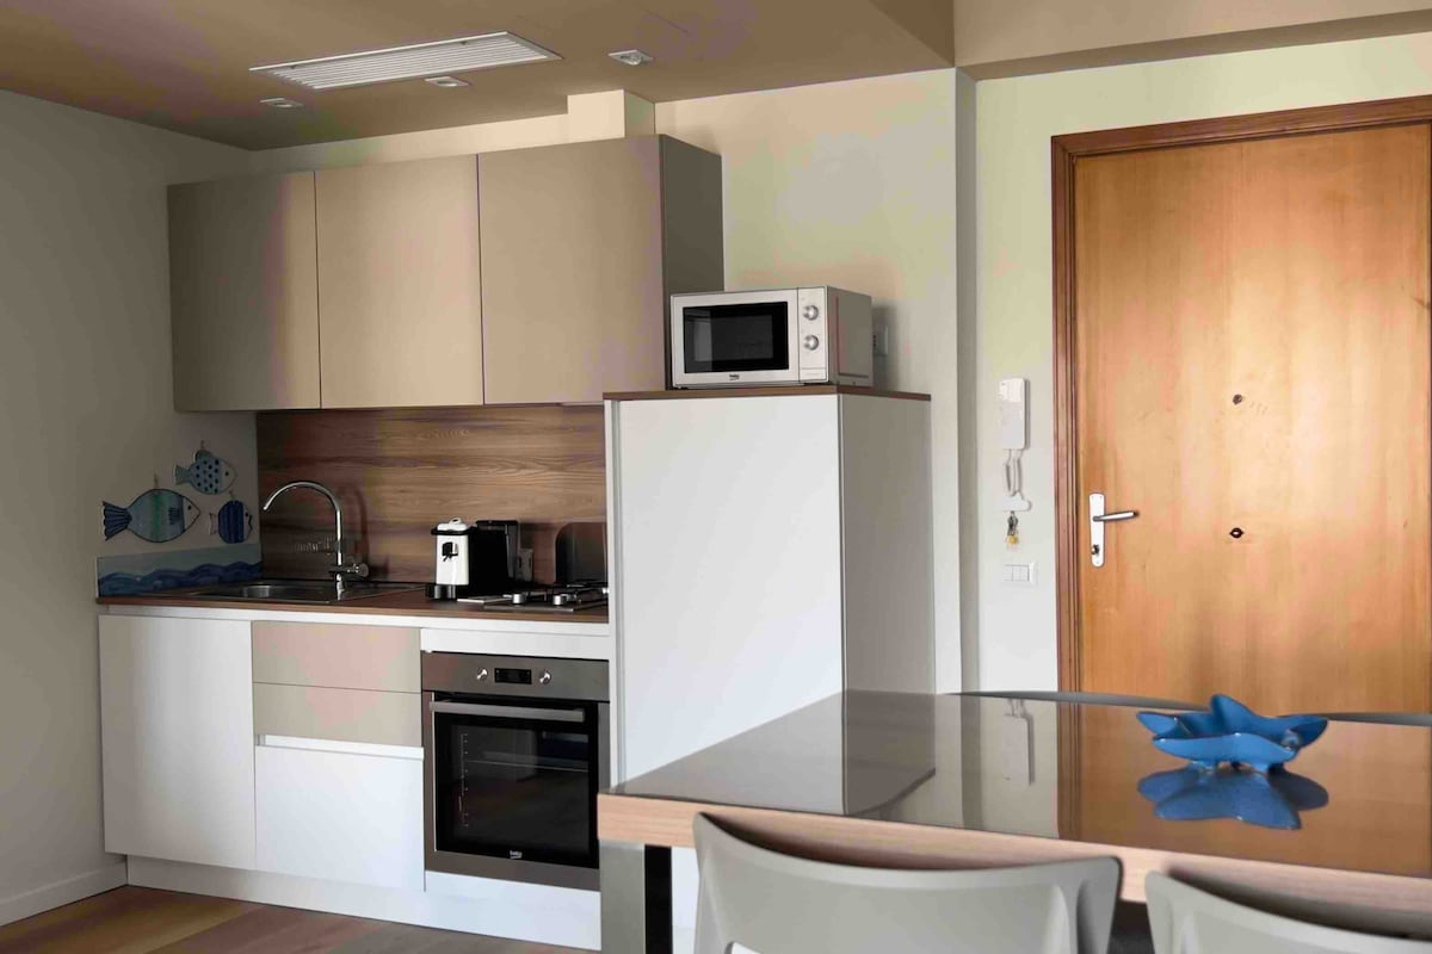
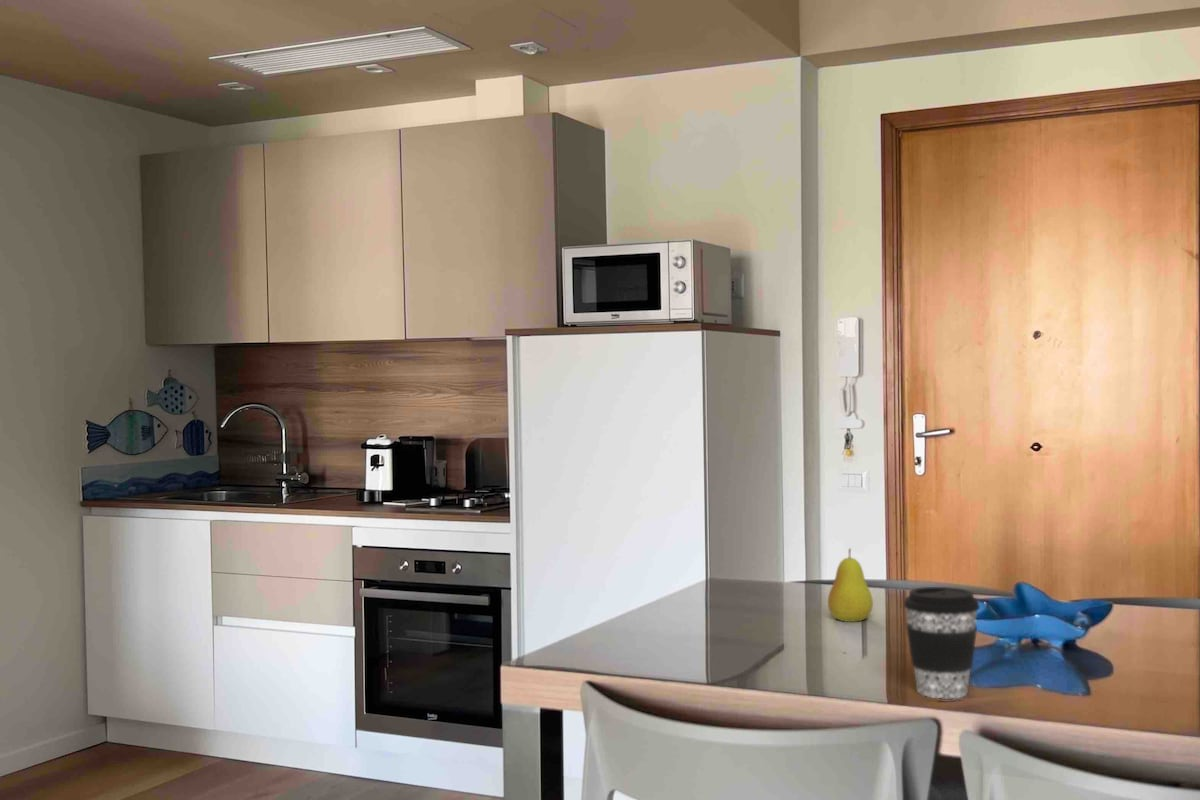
+ coffee cup [903,586,981,702]
+ fruit [827,547,874,623]
